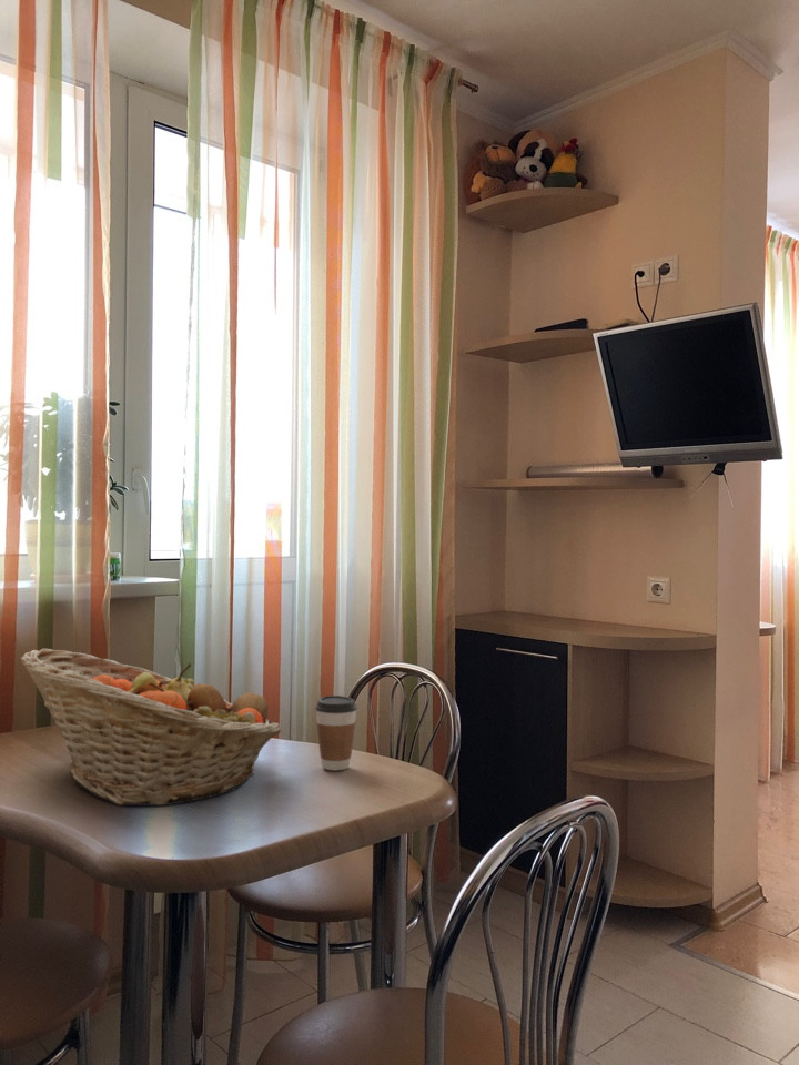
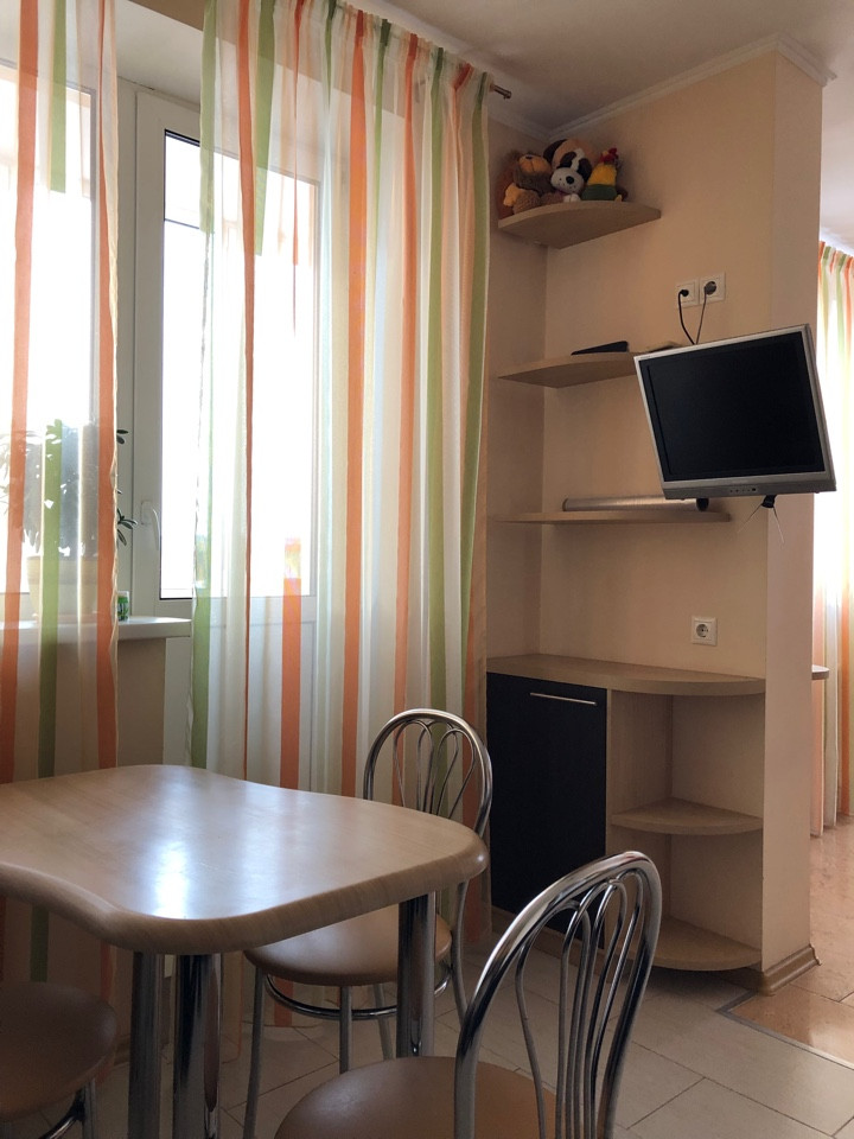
- fruit basket [19,648,282,807]
- coffee cup [314,694,358,771]
